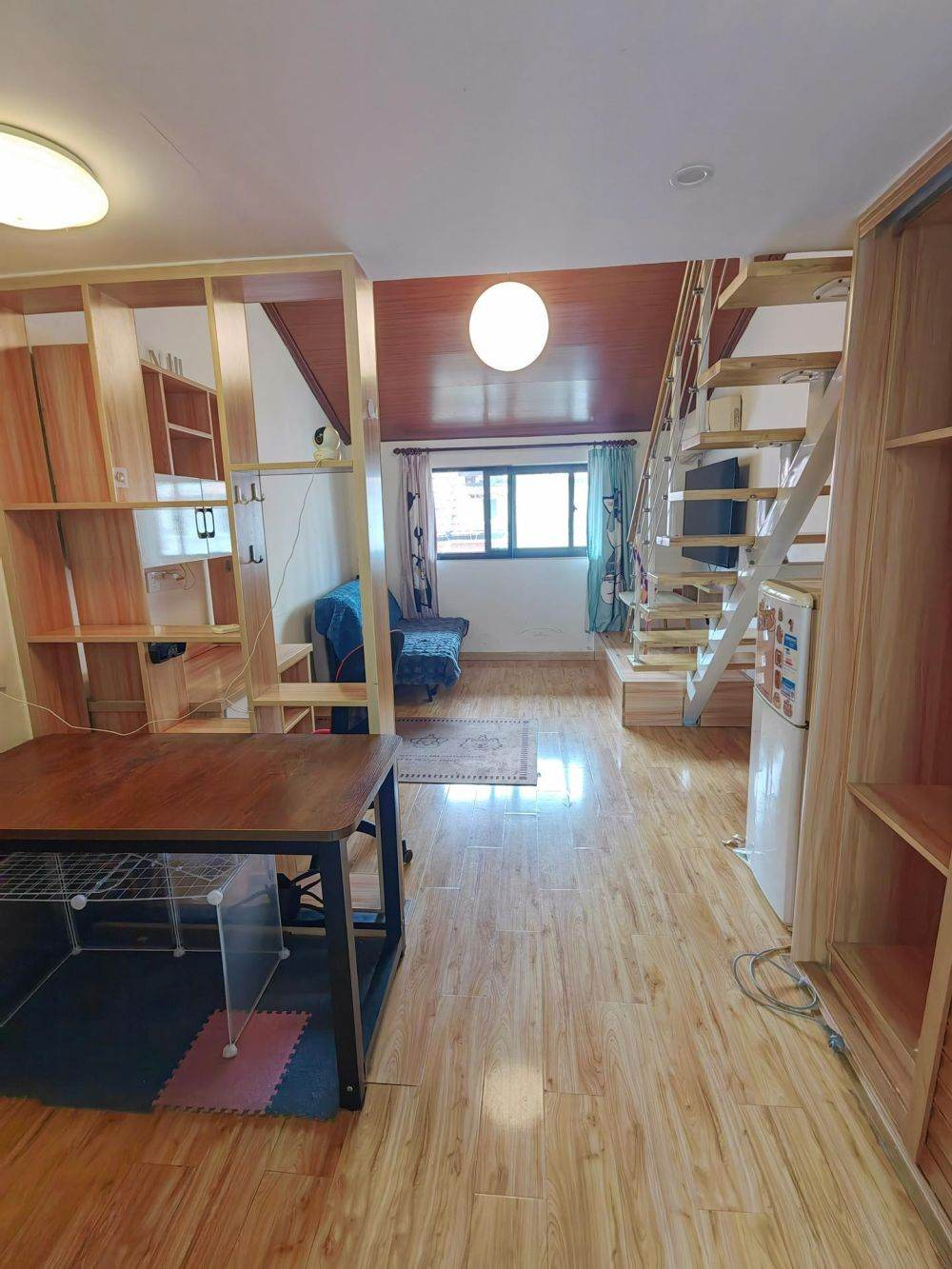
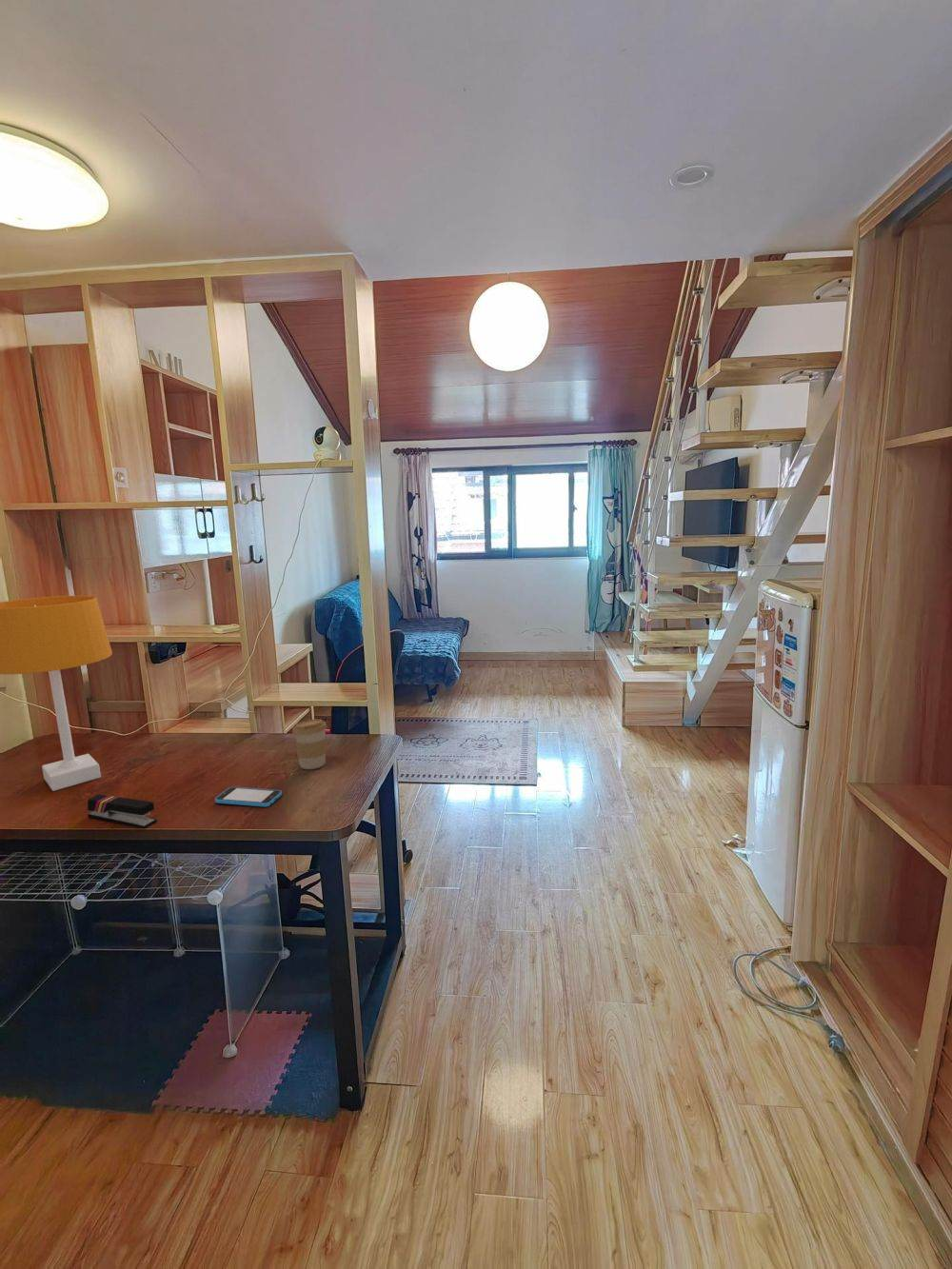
+ smartphone [214,786,283,808]
+ stapler [87,794,158,829]
+ desk lamp [0,595,113,792]
+ coffee cup [291,718,327,770]
